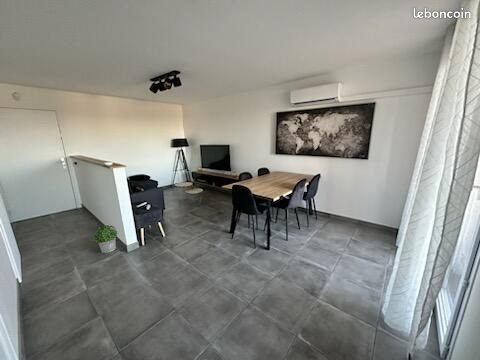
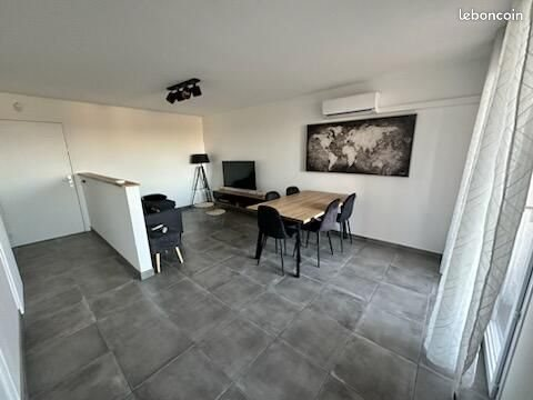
- potted plant [91,224,119,254]
